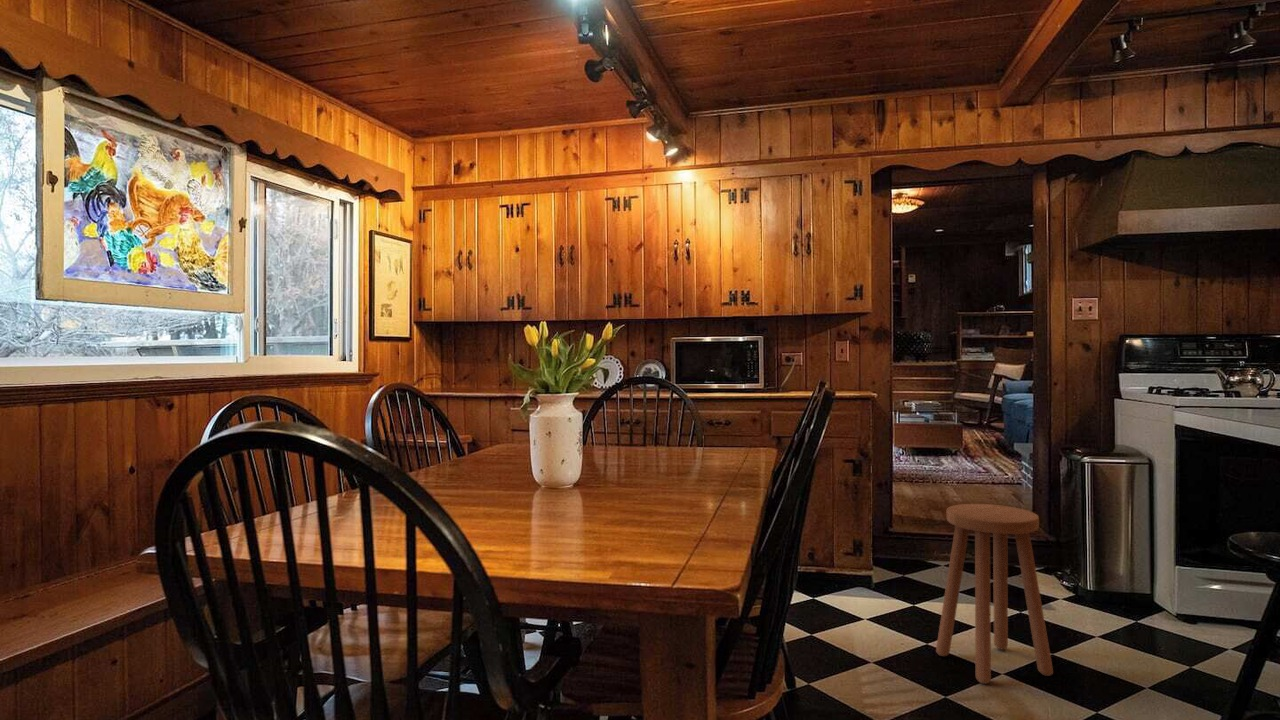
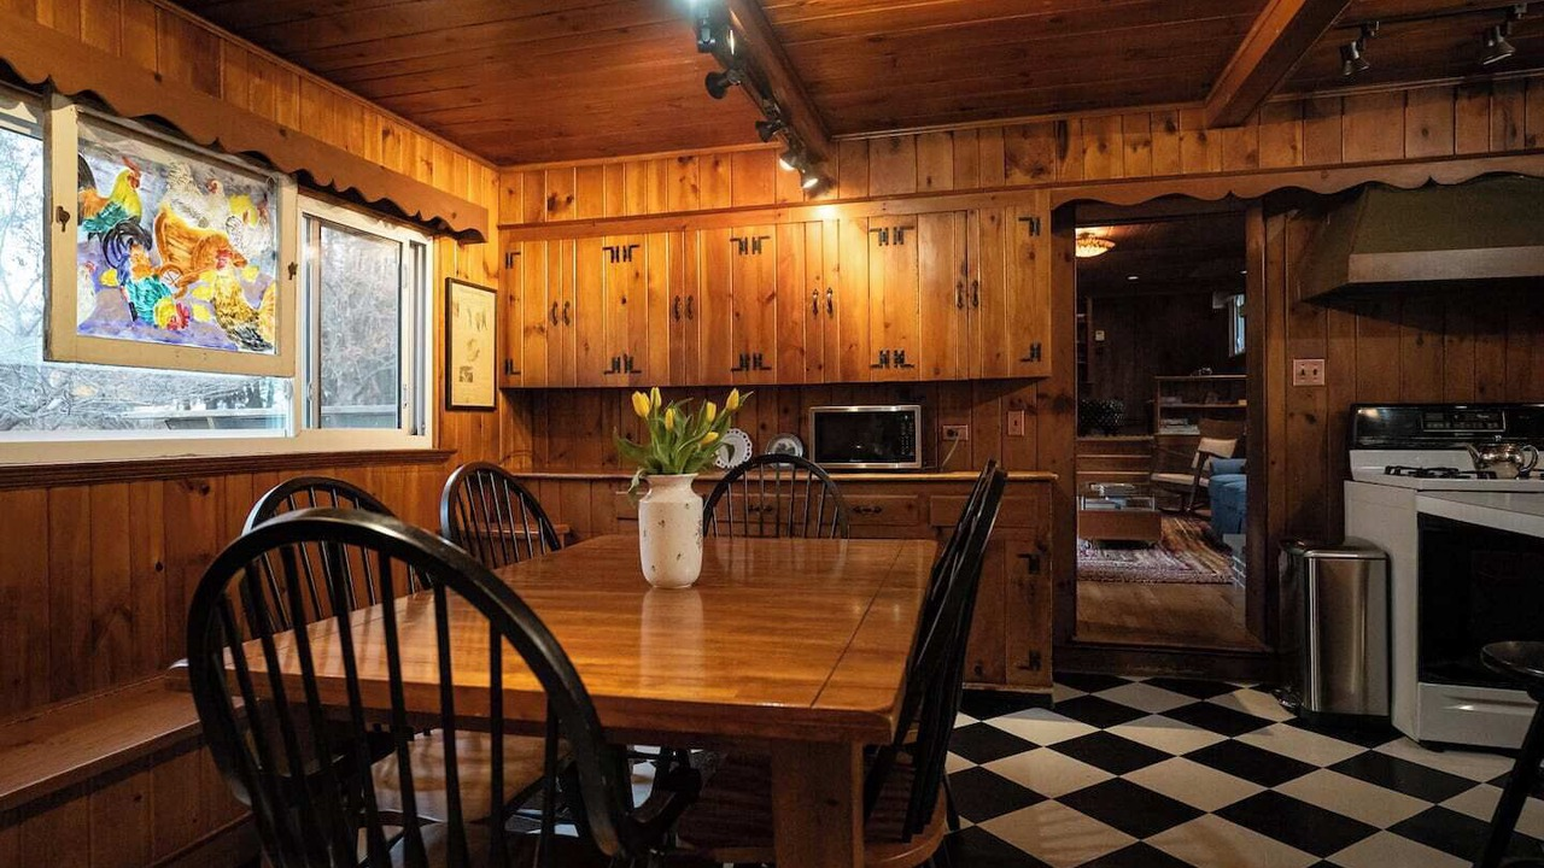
- stool [935,503,1054,685]
